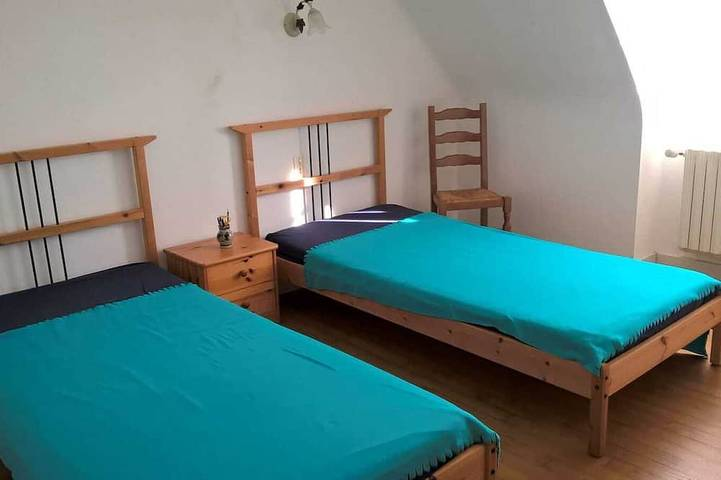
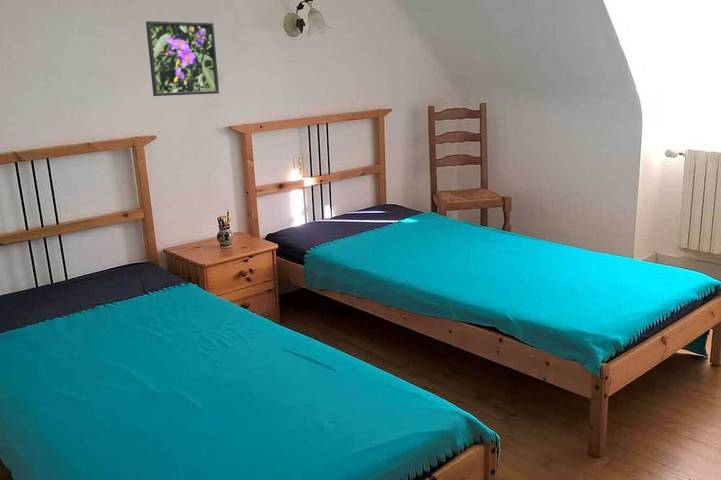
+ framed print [145,20,220,97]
